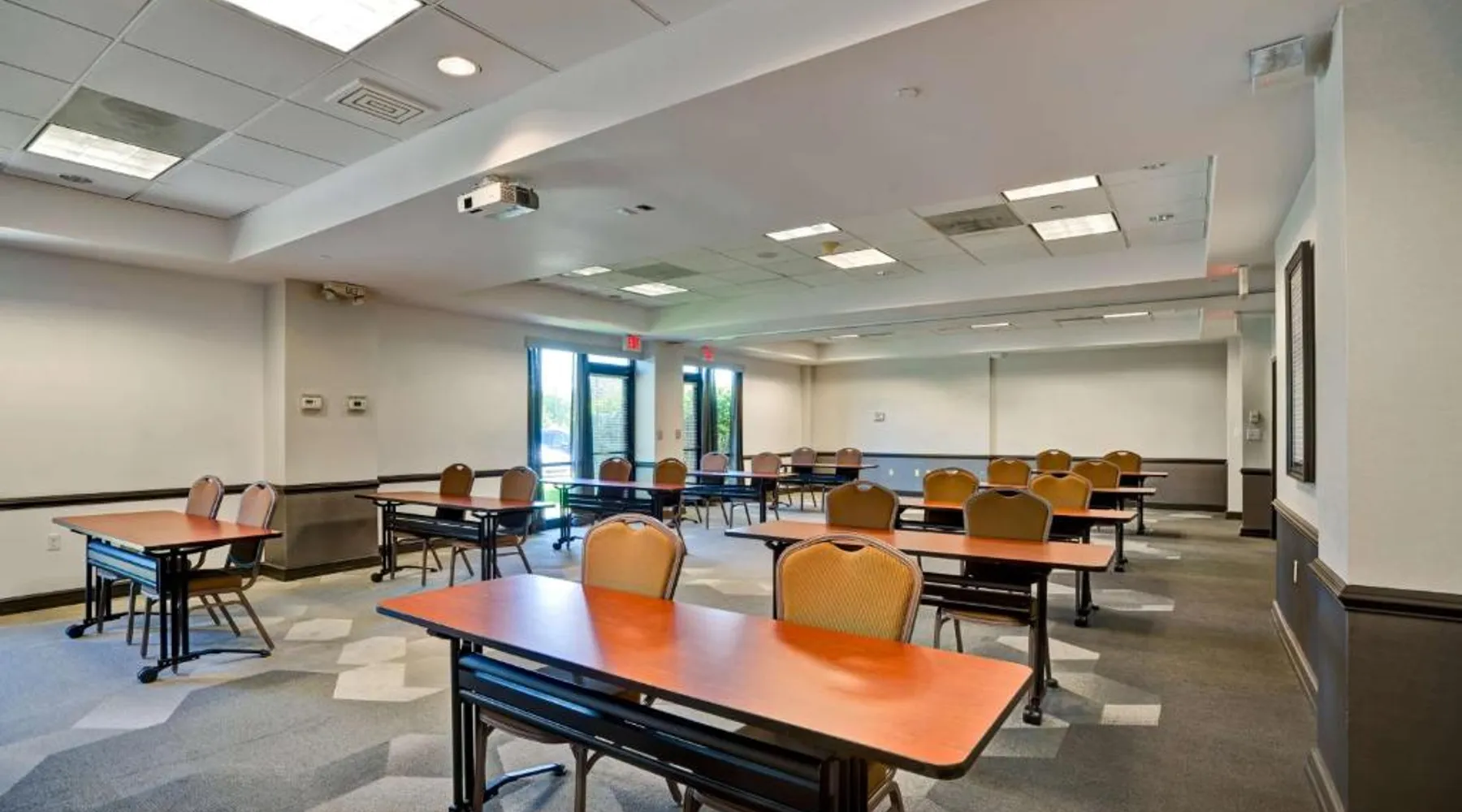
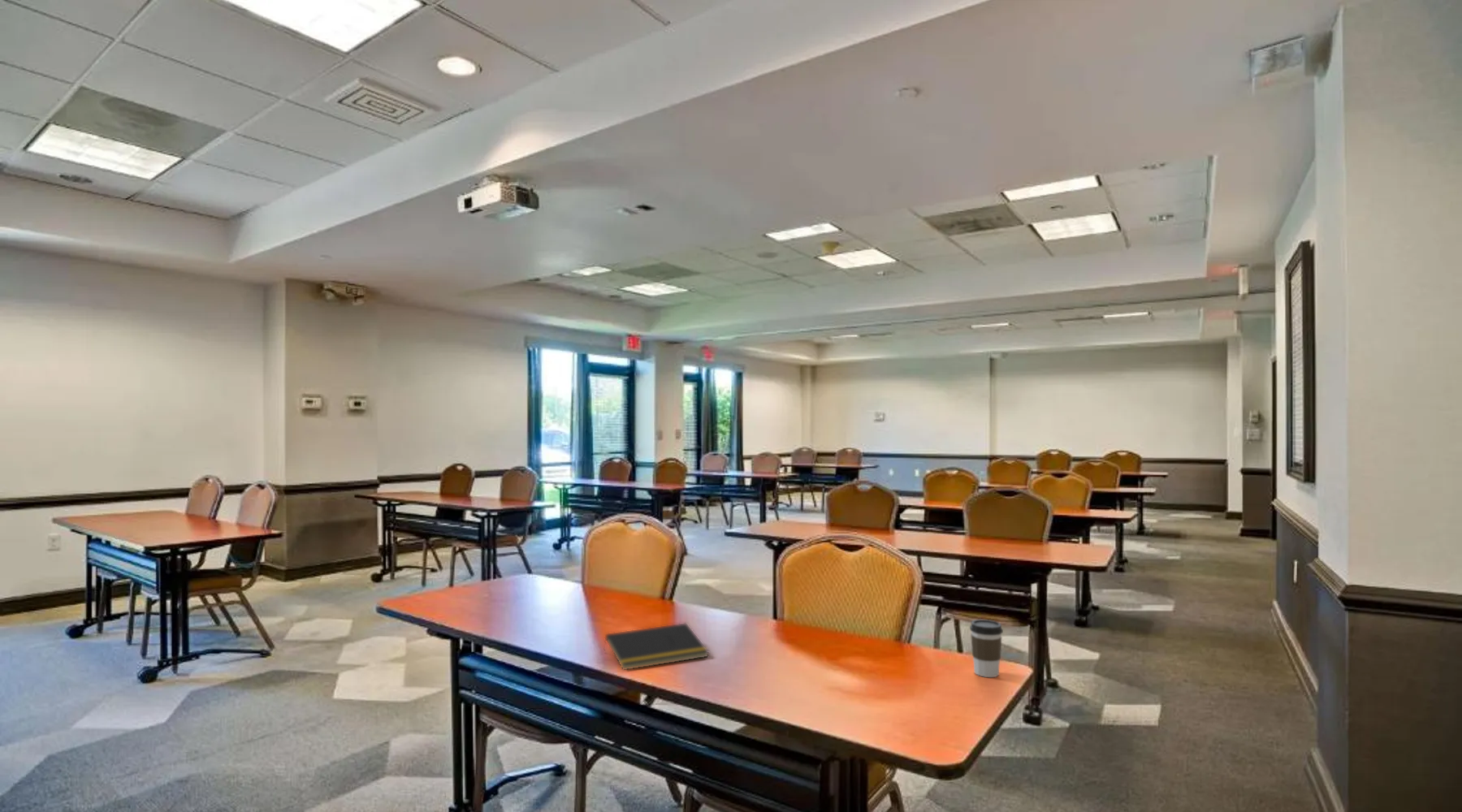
+ notepad [603,622,710,671]
+ coffee cup [969,619,1004,678]
